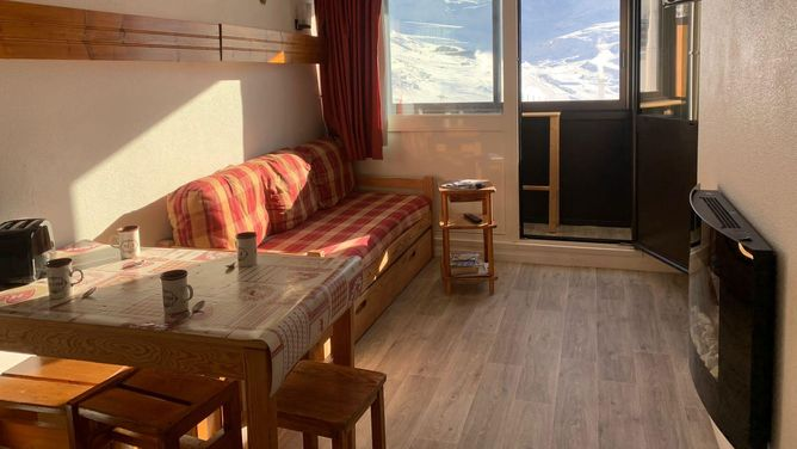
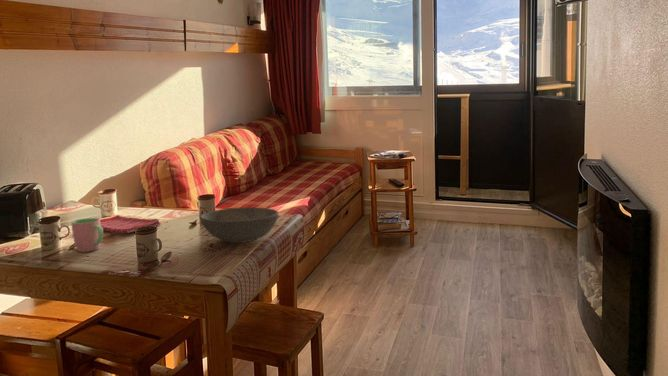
+ dish towel [100,214,161,234]
+ bowl [199,206,279,244]
+ cup [70,217,104,253]
